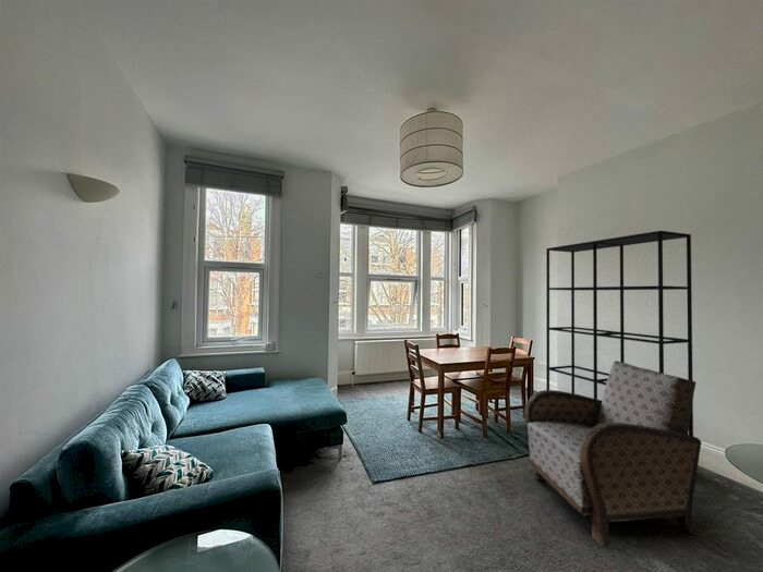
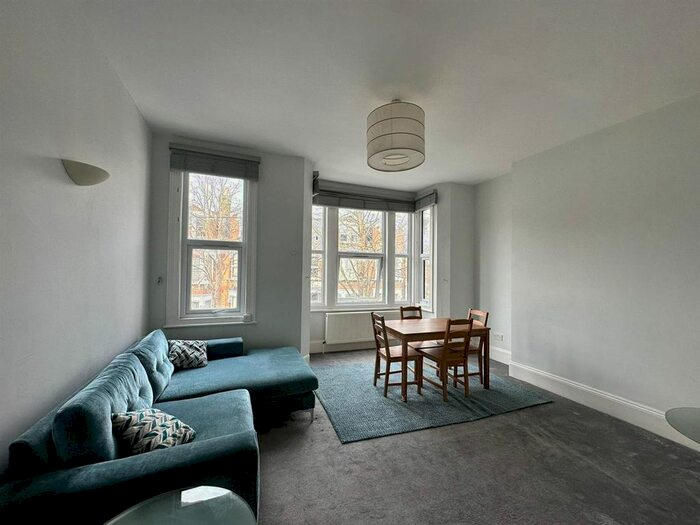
- shelving unit [545,230,694,437]
- armchair [523,360,702,546]
